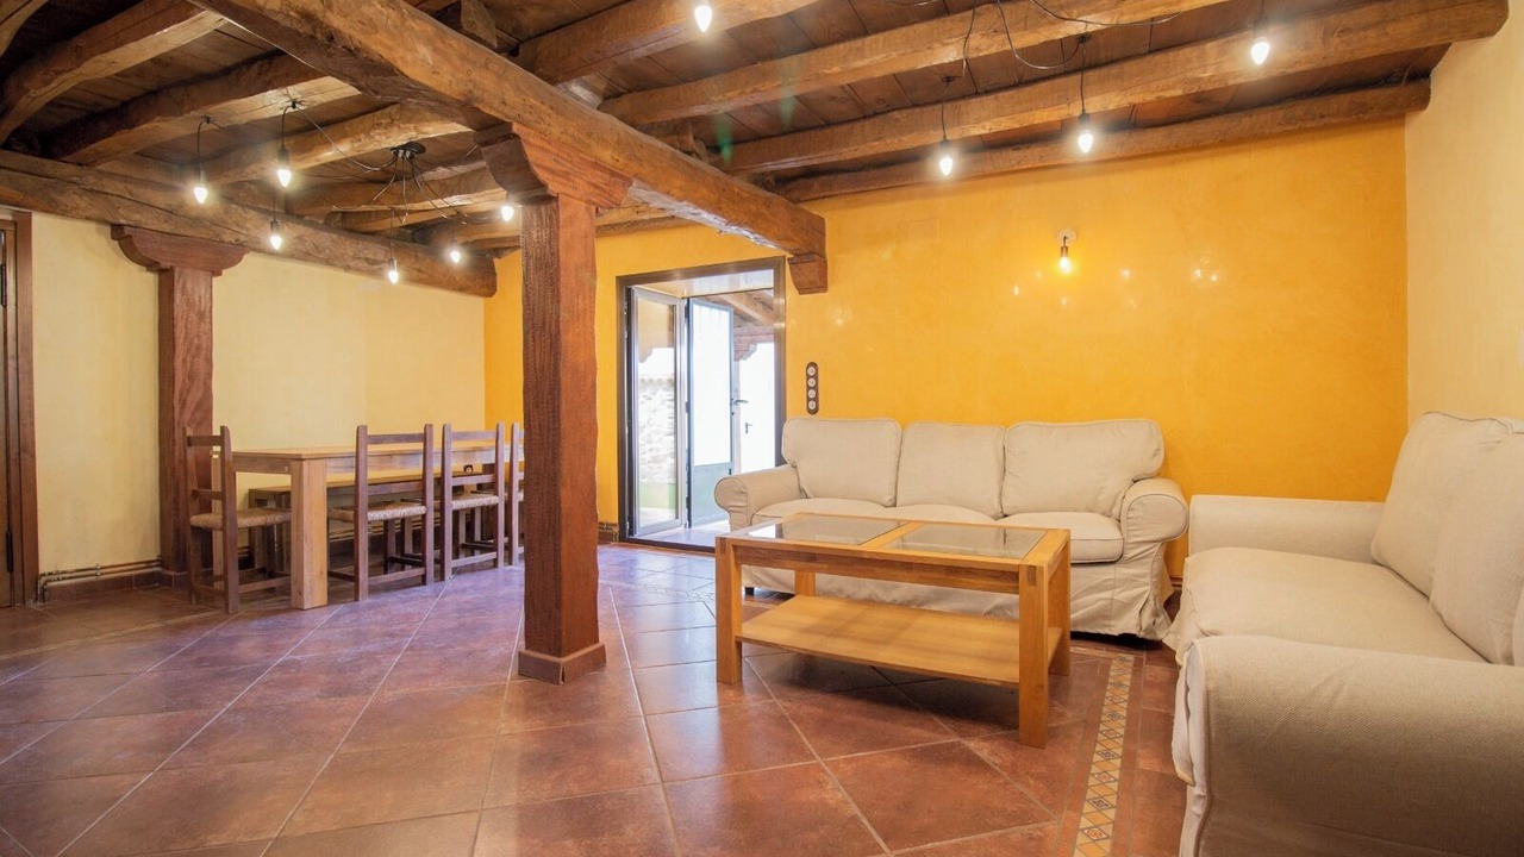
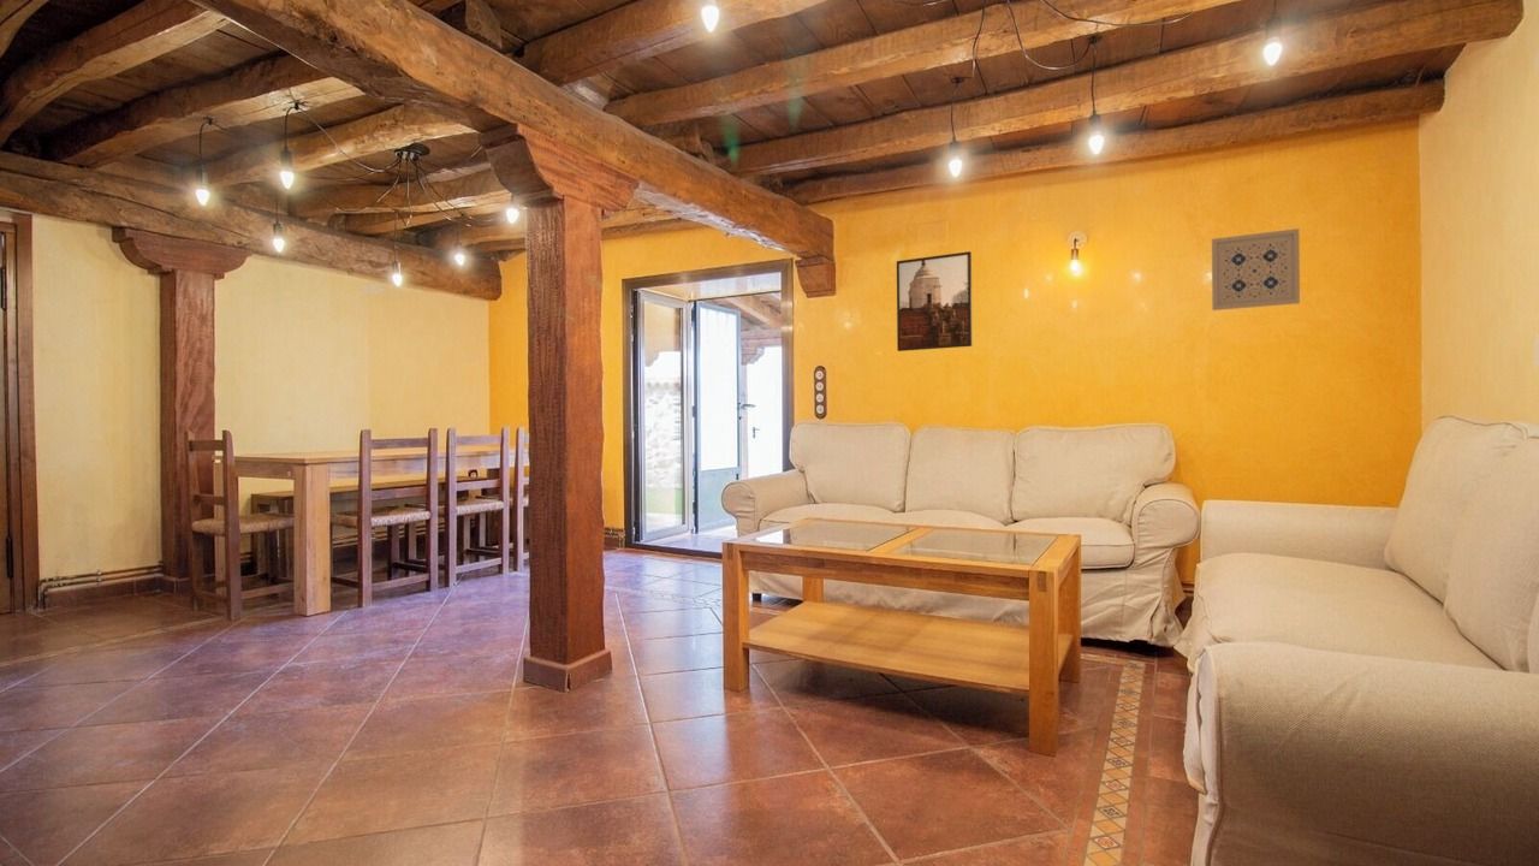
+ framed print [896,250,974,352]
+ wall art [1211,227,1301,312]
